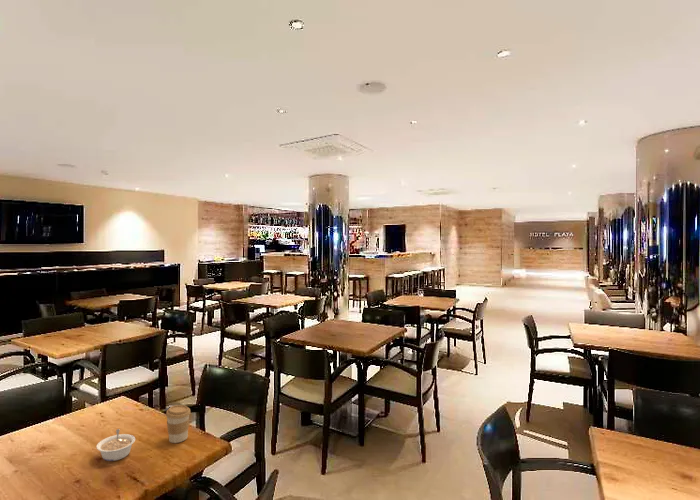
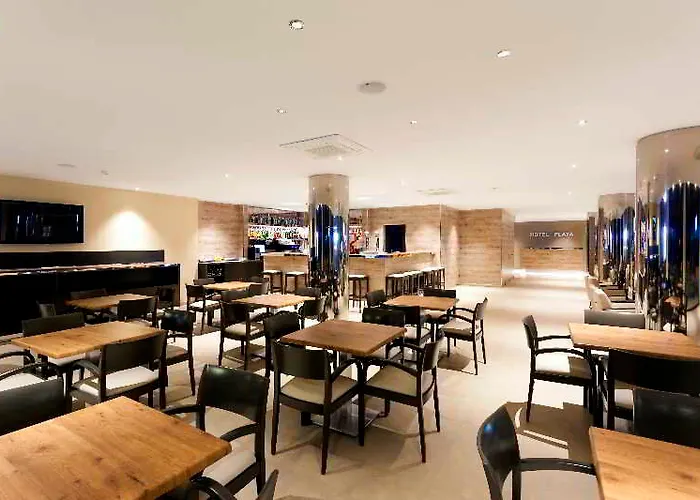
- legume [95,428,136,462]
- coffee cup [165,404,191,444]
